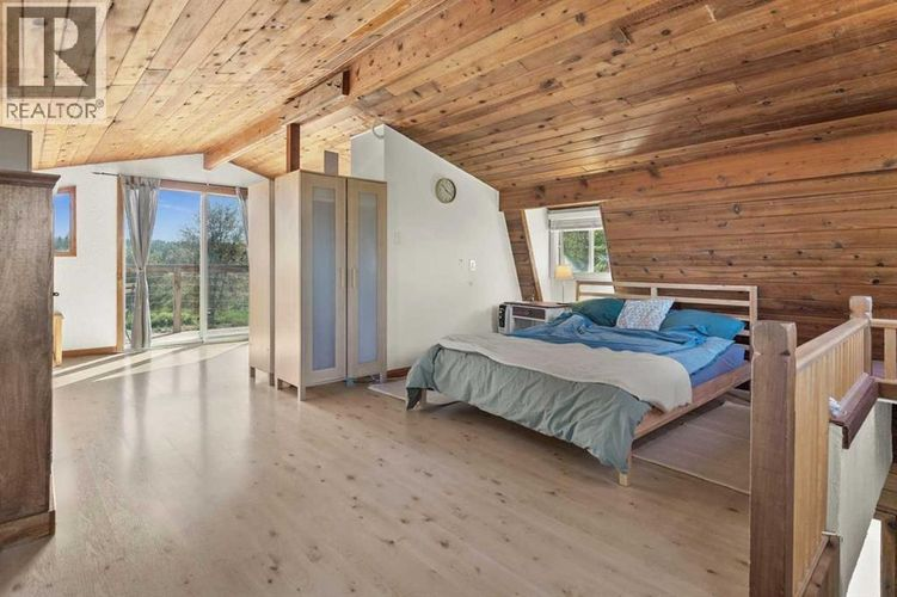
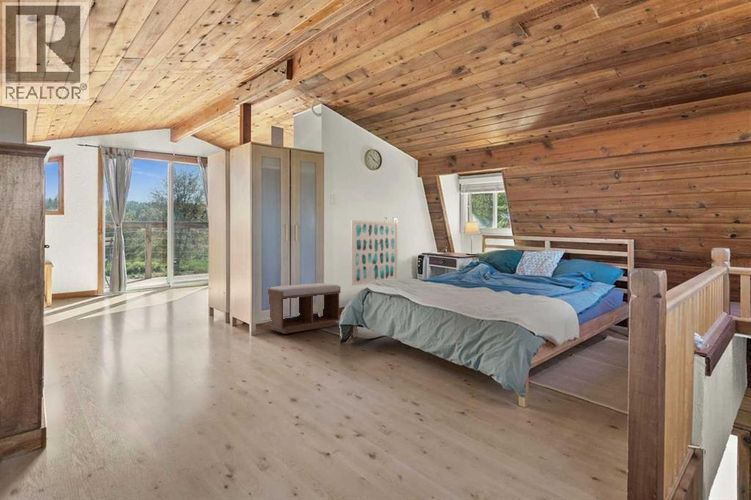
+ wall art [350,219,399,286]
+ bench [264,282,341,335]
